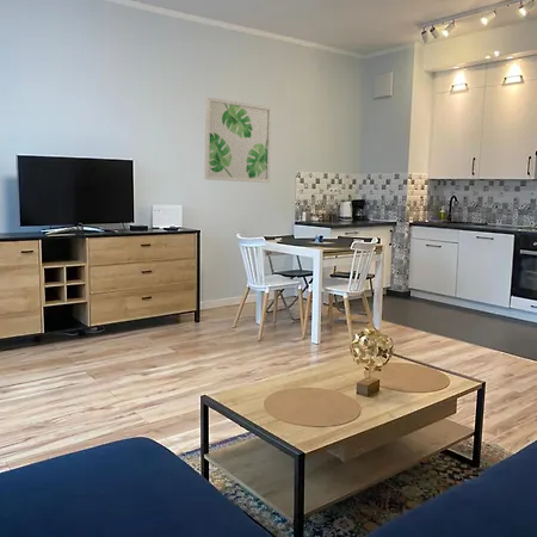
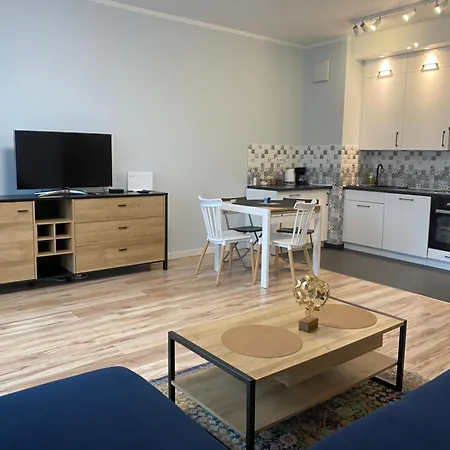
- wall art [203,97,273,184]
